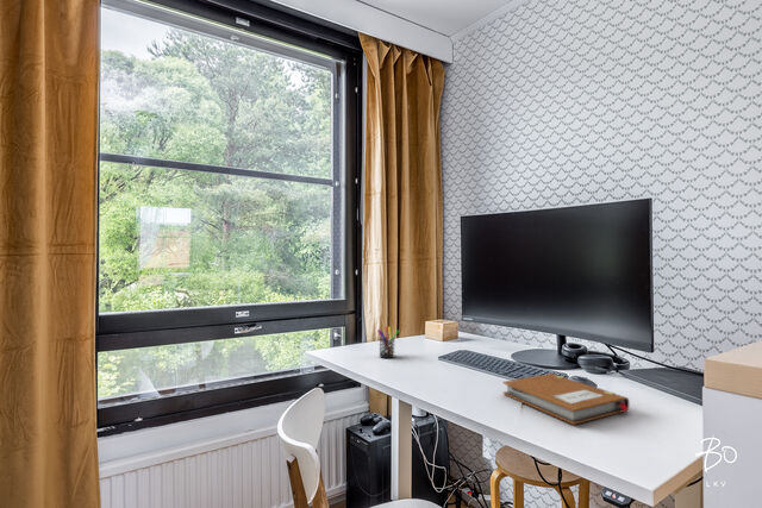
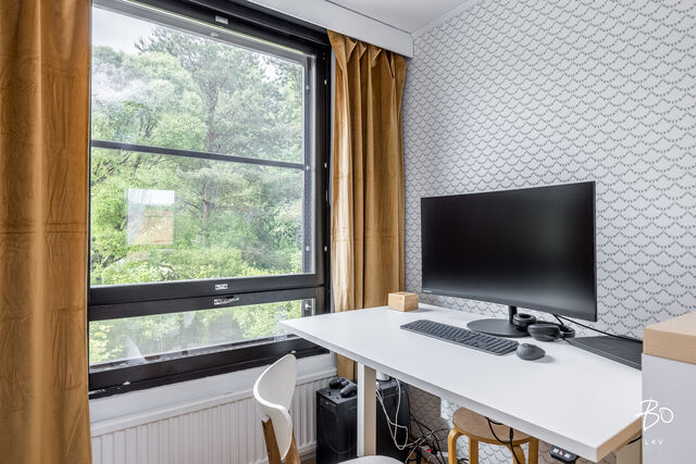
- pen holder [376,325,400,359]
- notebook [501,372,630,426]
